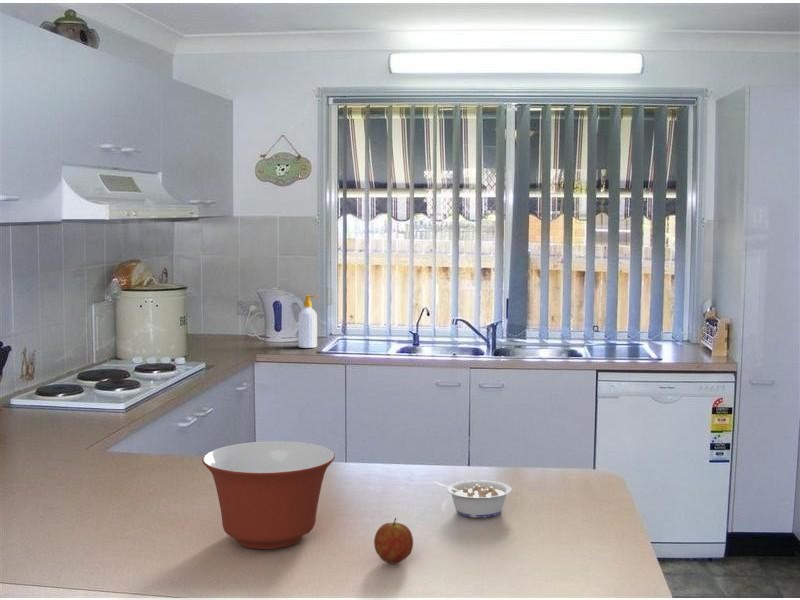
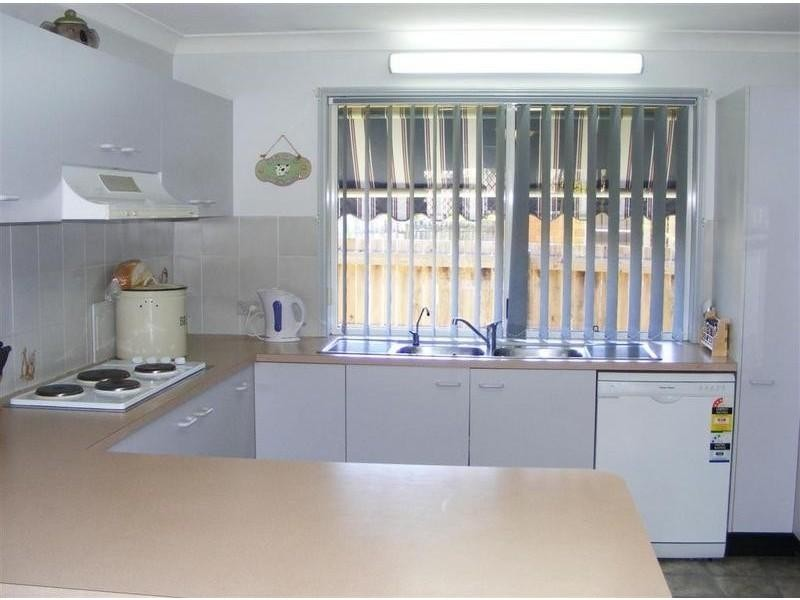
- soap bottle [297,294,320,349]
- fruit [373,517,414,565]
- legume [433,479,513,519]
- mixing bowl [201,440,336,550]
